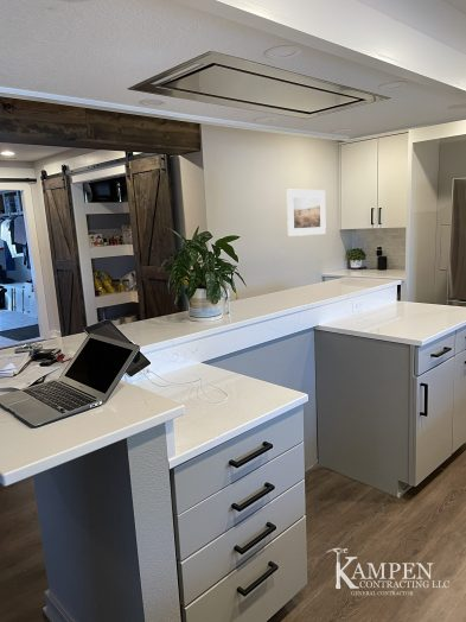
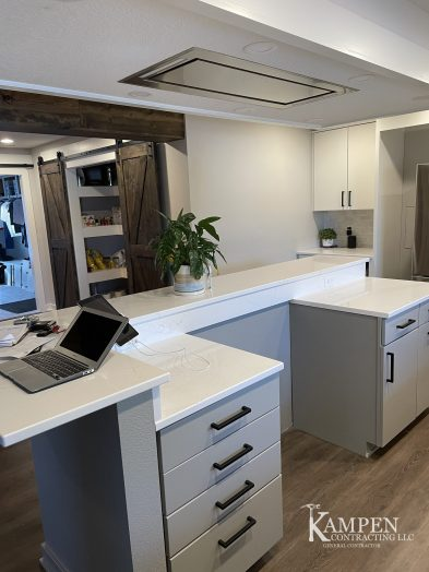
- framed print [286,189,327,237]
